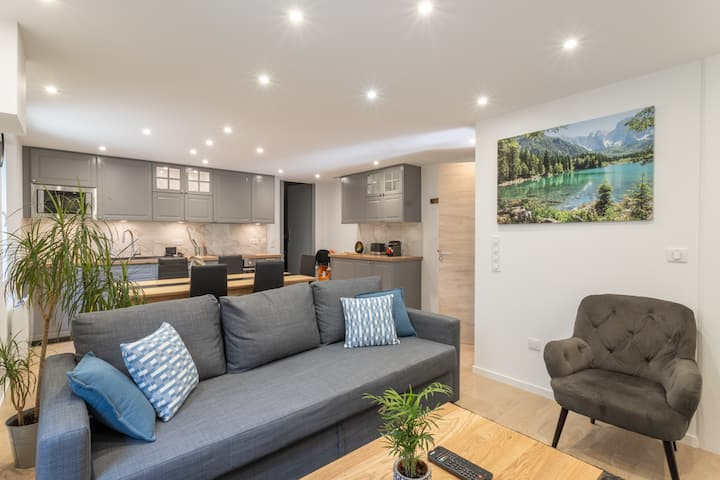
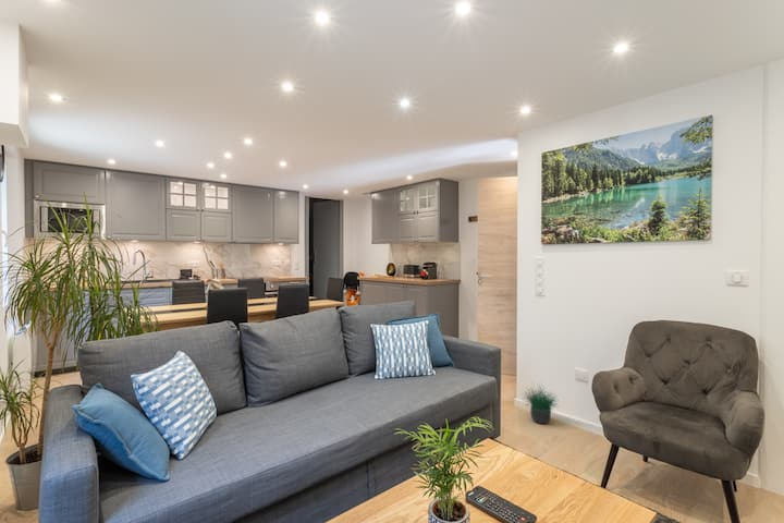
+ potted plant [520,380,560,425]
